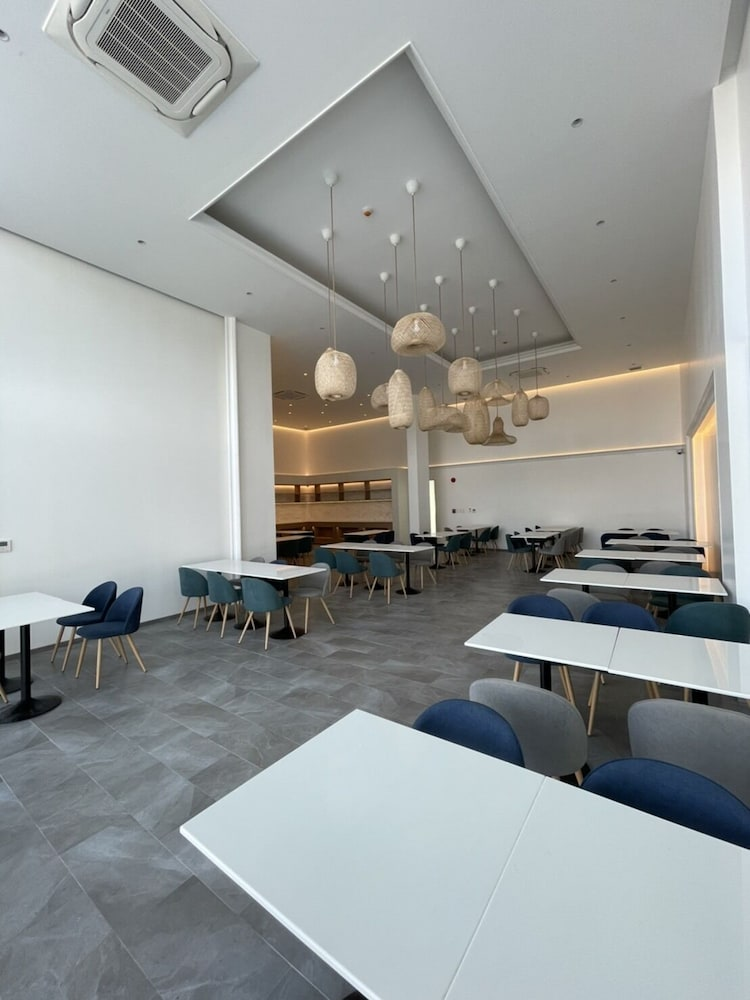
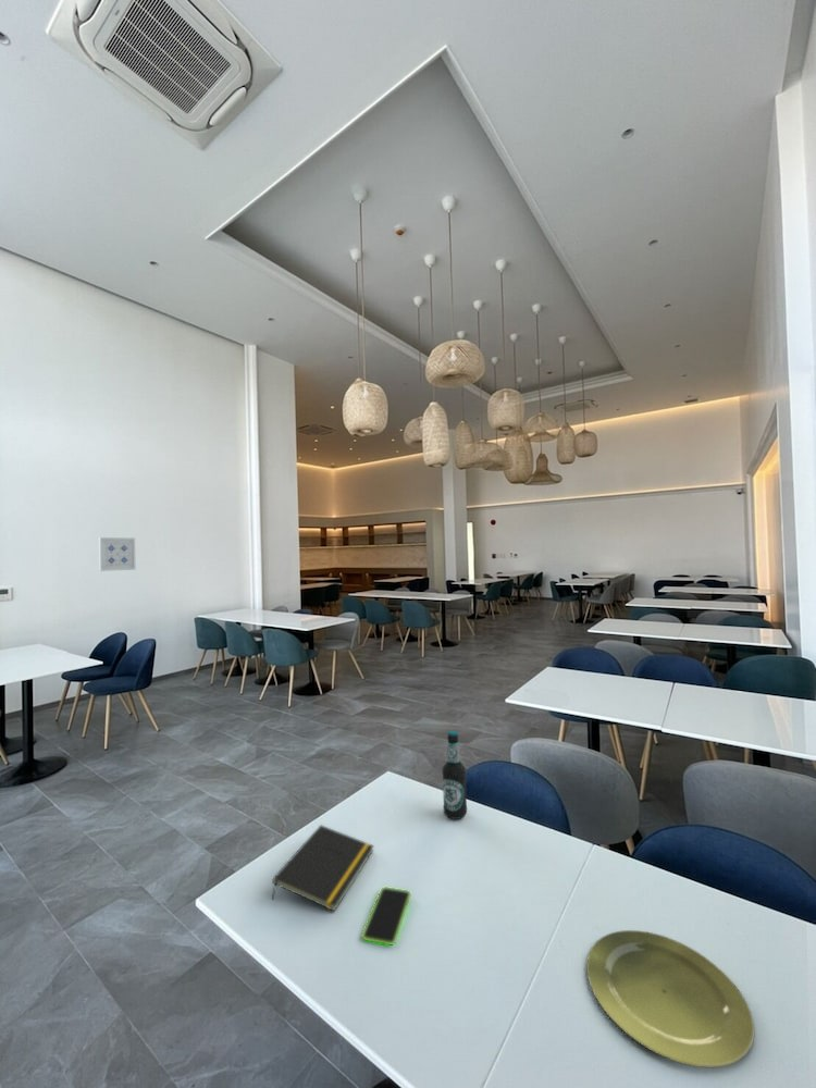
+ plate [585,929,756,1068]
+ smartphone [361,886,412,945]
+ wall art [98,536,136,572]
+ bottle [442,730,468,820]
+ notepad [271,824,375,912]
